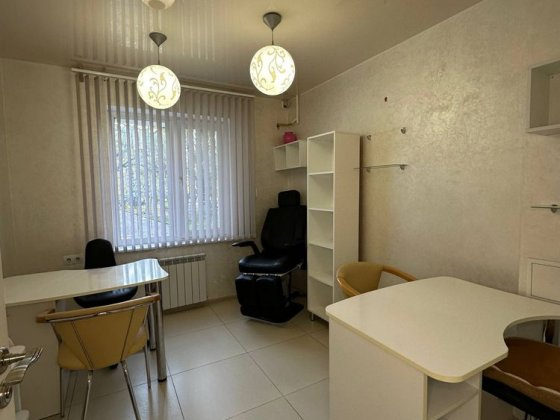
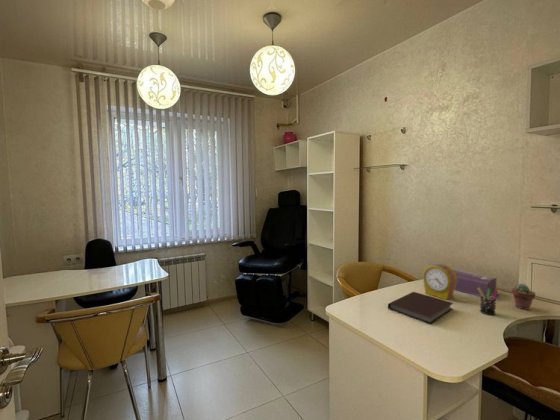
+ tissue box [452,268,498,298]
+ alarm clock [422,262,457,300]
+ notebook [387,291,454,325]
+ pen holder [478,288,501,316]
+ potted succulent [511,283,536,310]
